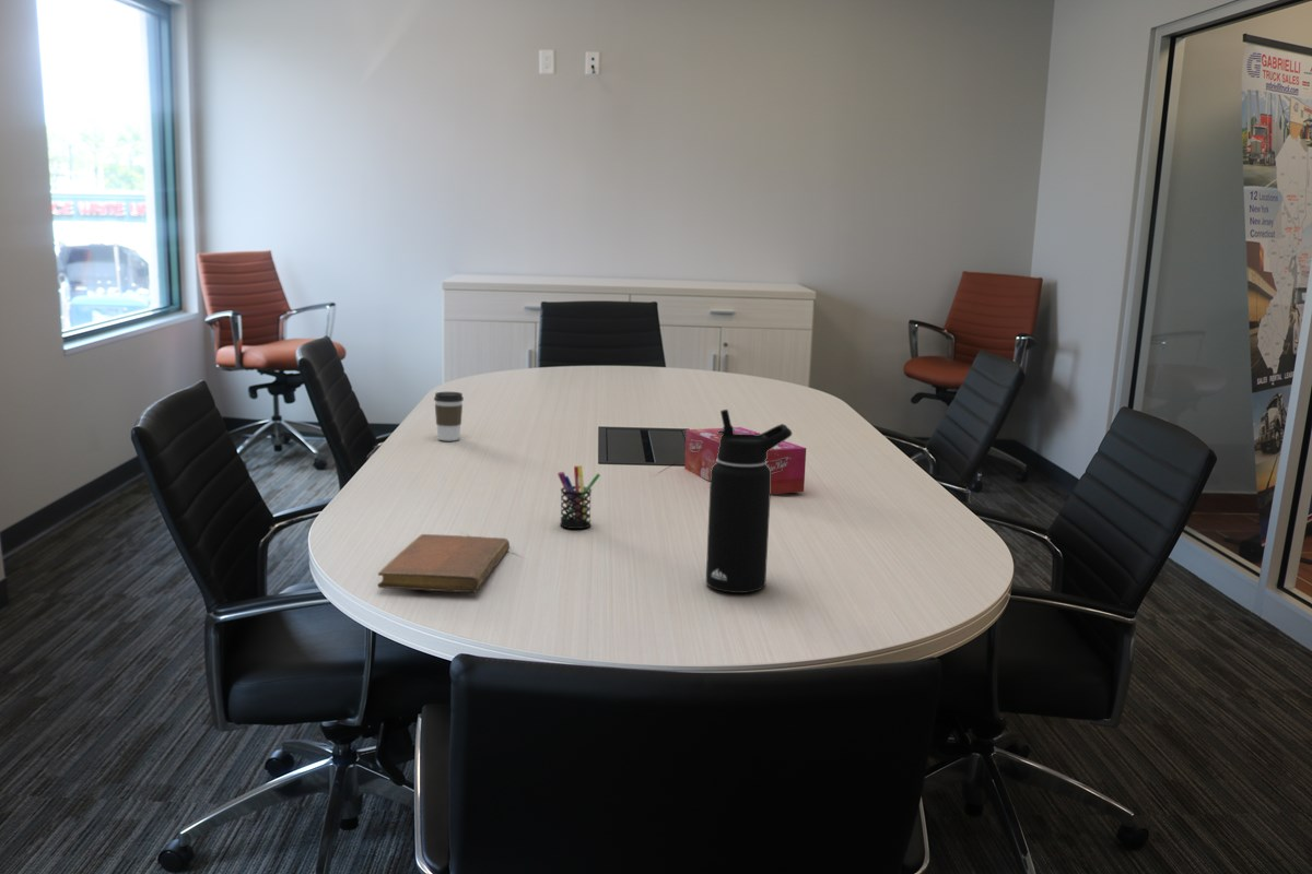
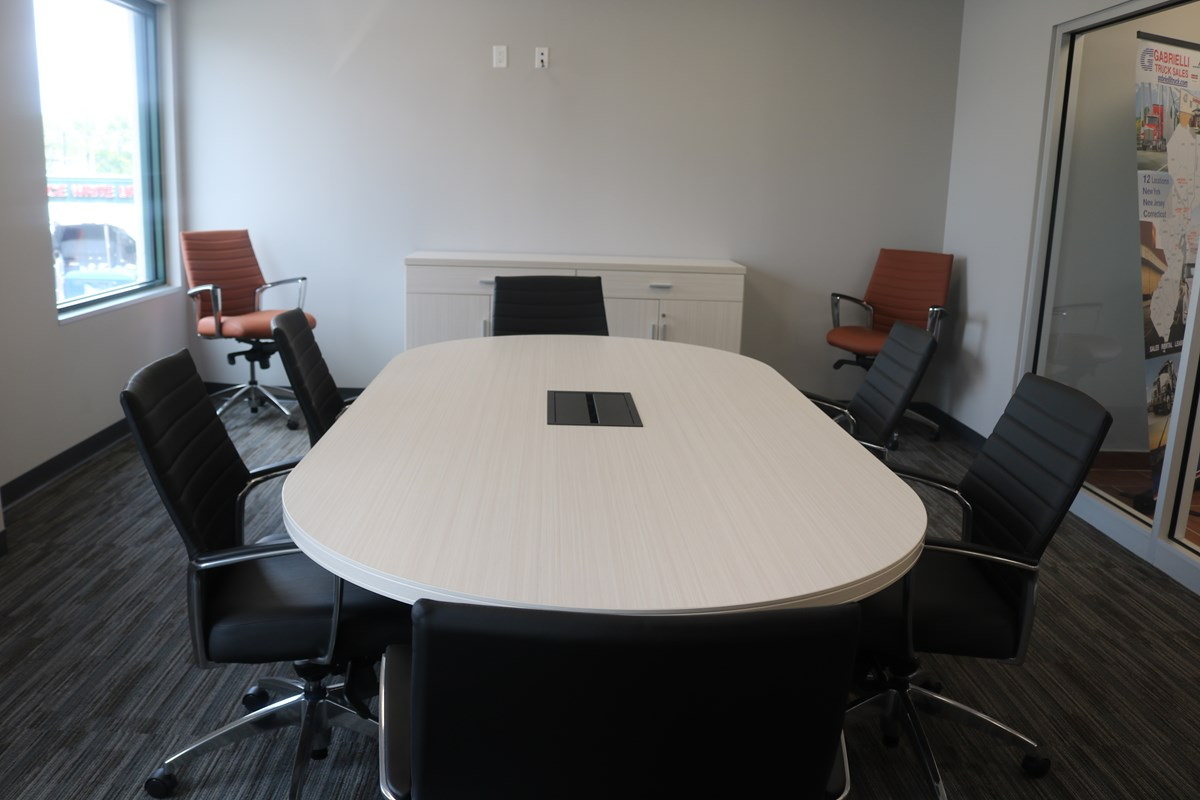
- pen holder [557,464,601,530]
- notebook [377,533,511,593]
- water bottle [705,409,793,594]
- tissue box [683,426,807,495]
- coffee cup [433,391,465,441]
